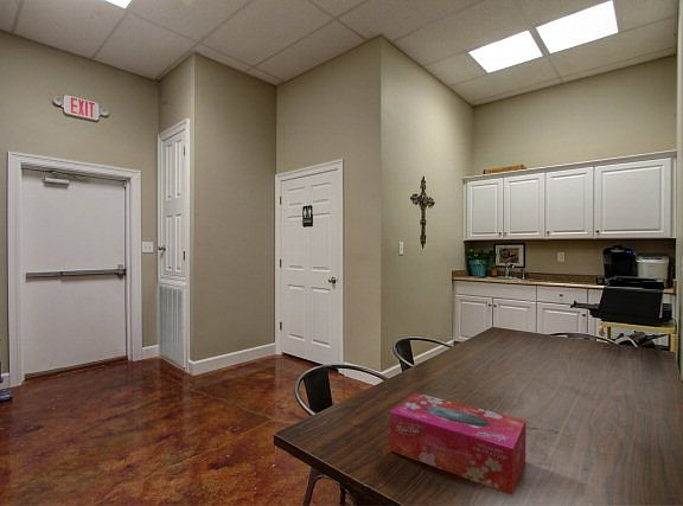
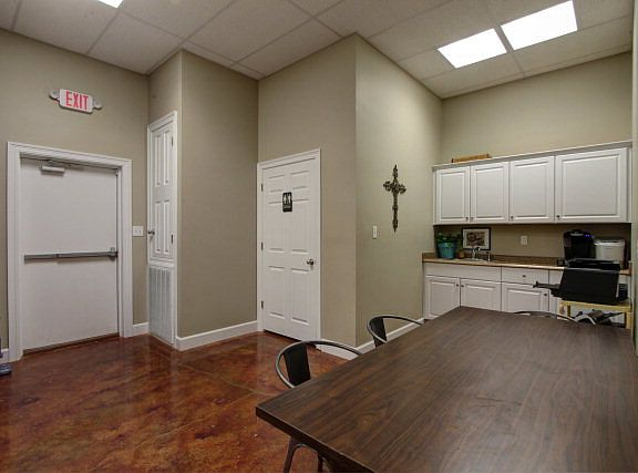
- tissue box [389,391,526,497]
